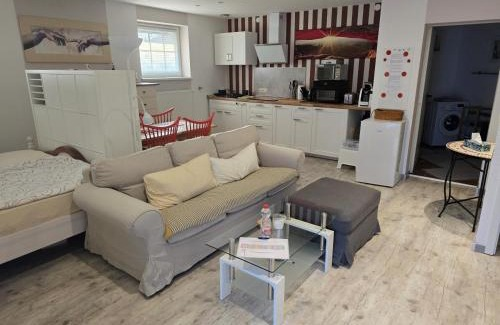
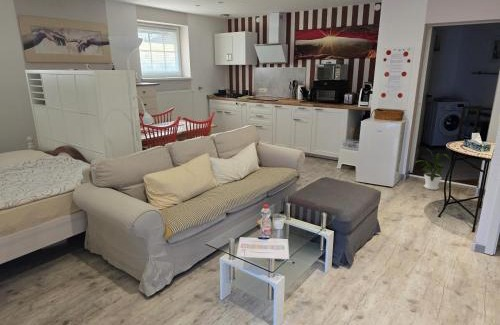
+ house plant [413,146,452,191]
